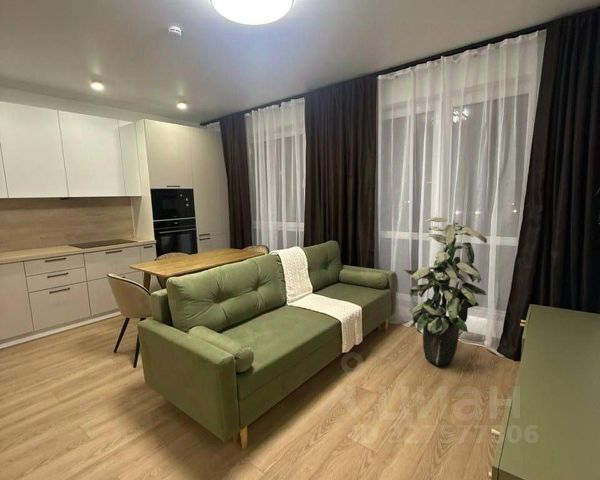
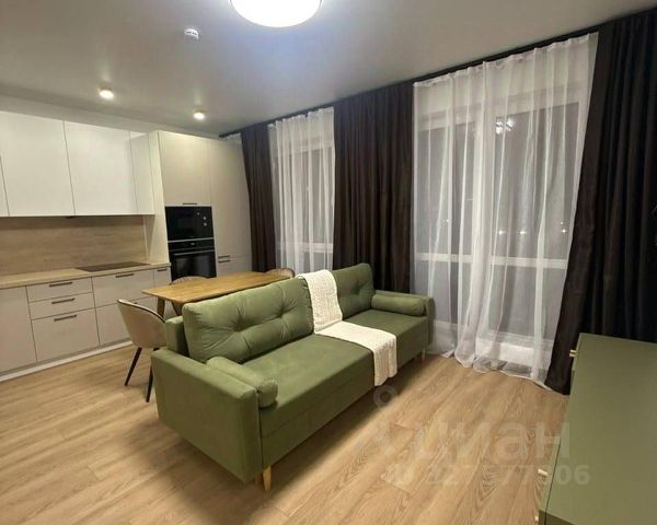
- indoor plant [403,216,488,366]
